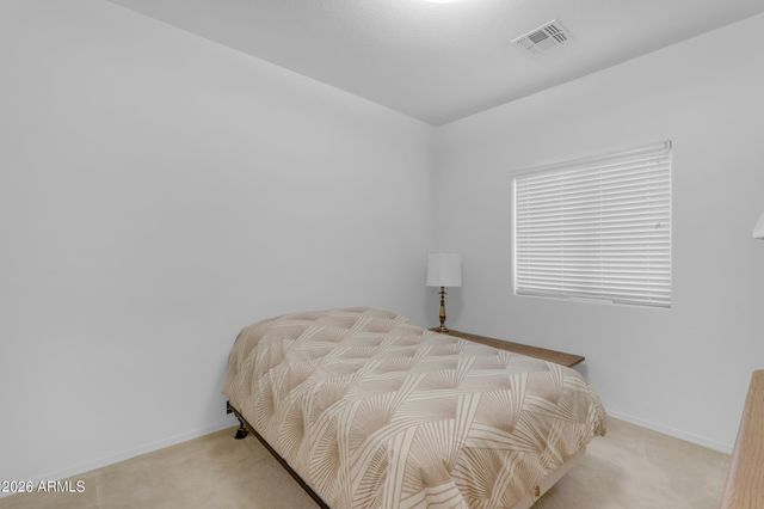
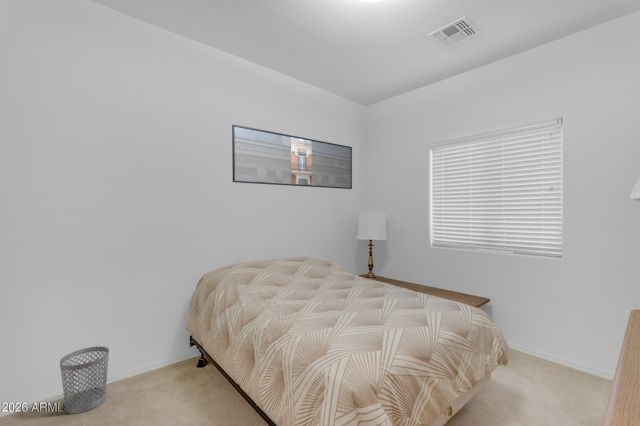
+ wastebasket [59,345,110,415]
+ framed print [231,123,353,190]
